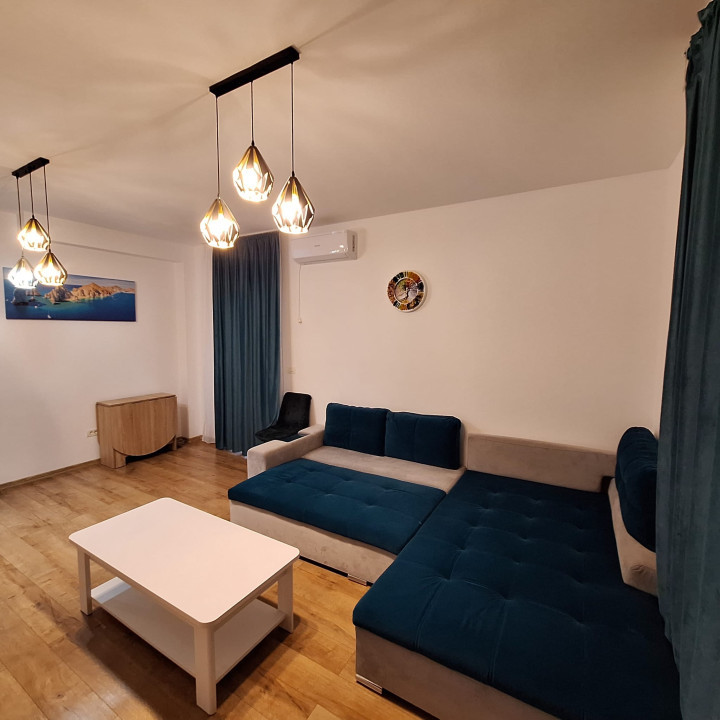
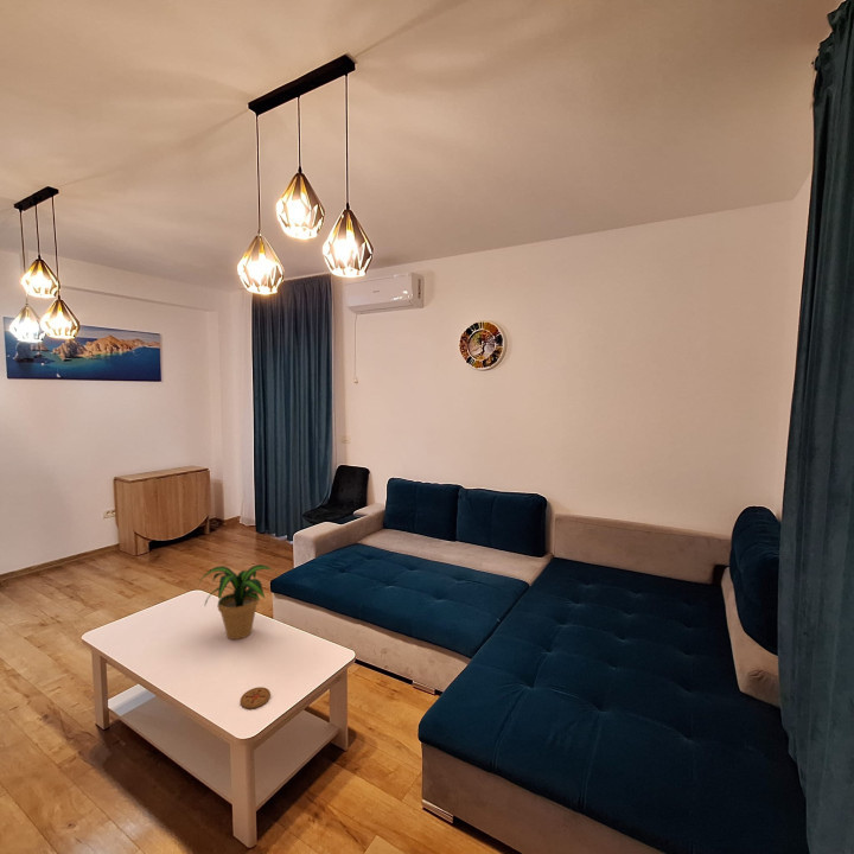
+ coaster [240,686,272,709]
+ potted plant [197,563,280,640]
